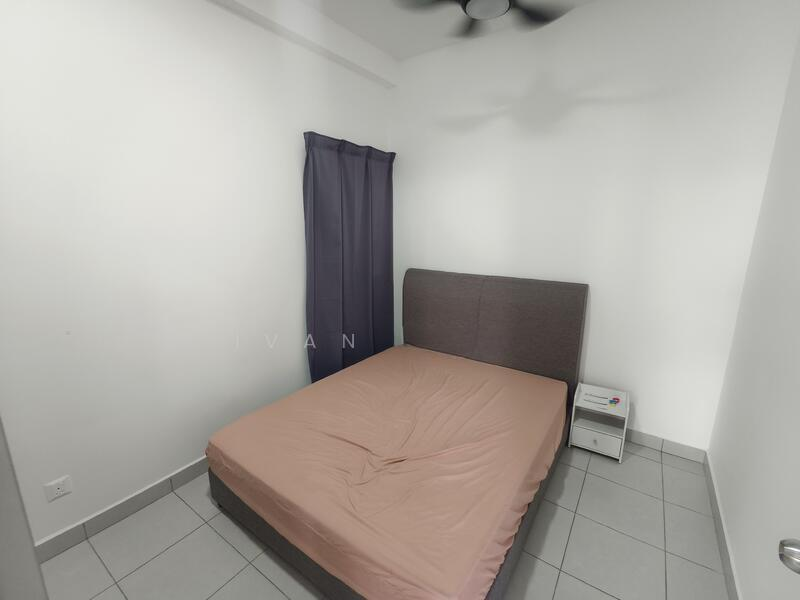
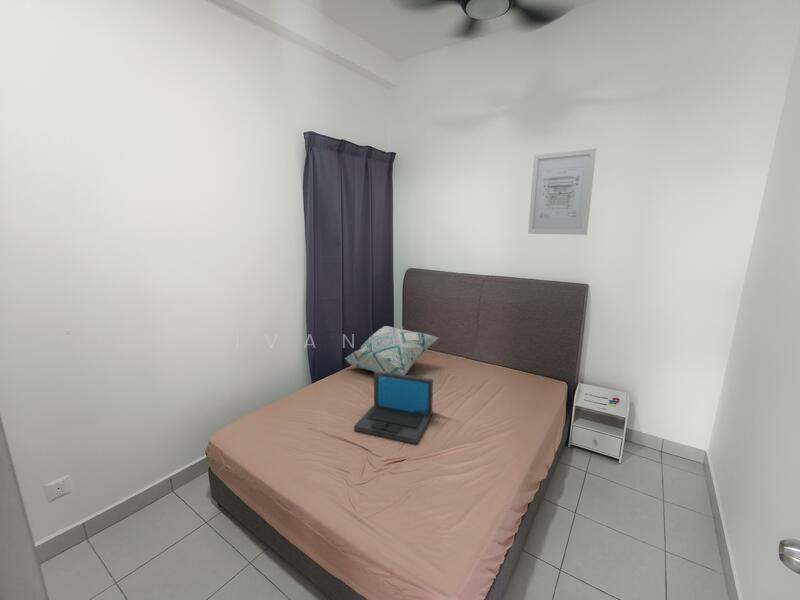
+ decorative pillow [344,325,439,375]
+ wall art [527,148,597,236]
+ laptop [353,370,434,445]
